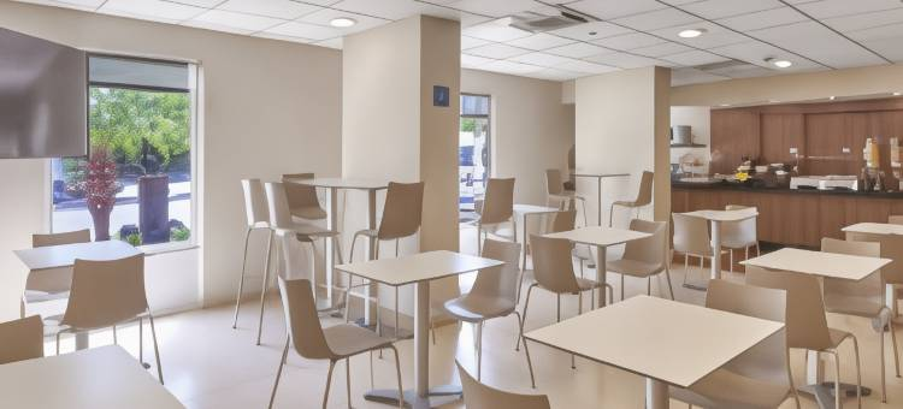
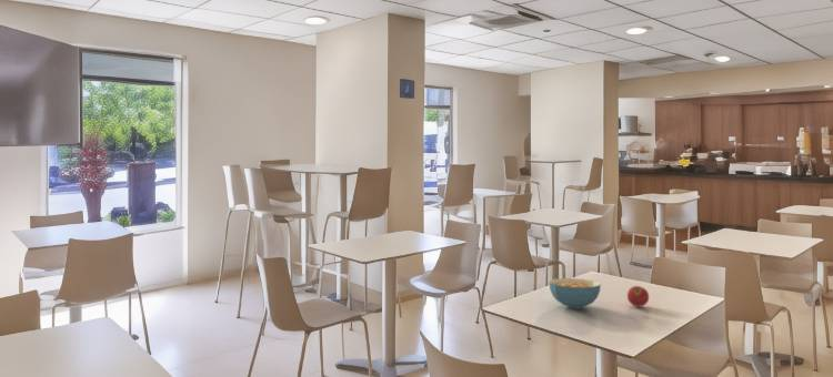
+ fruit [626,285,650,308]
+ cereal bowl [549,277,602,310]
